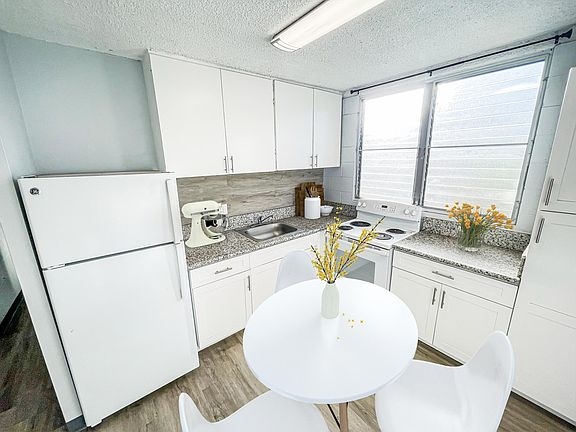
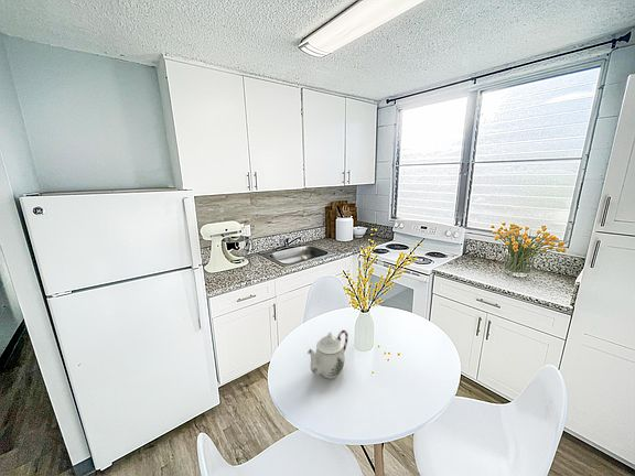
+ teapot [306,329,349,380]
